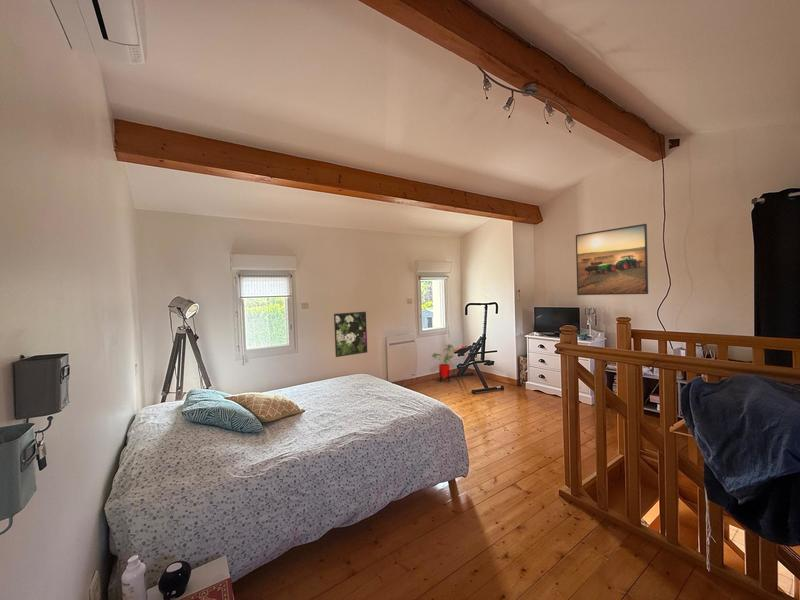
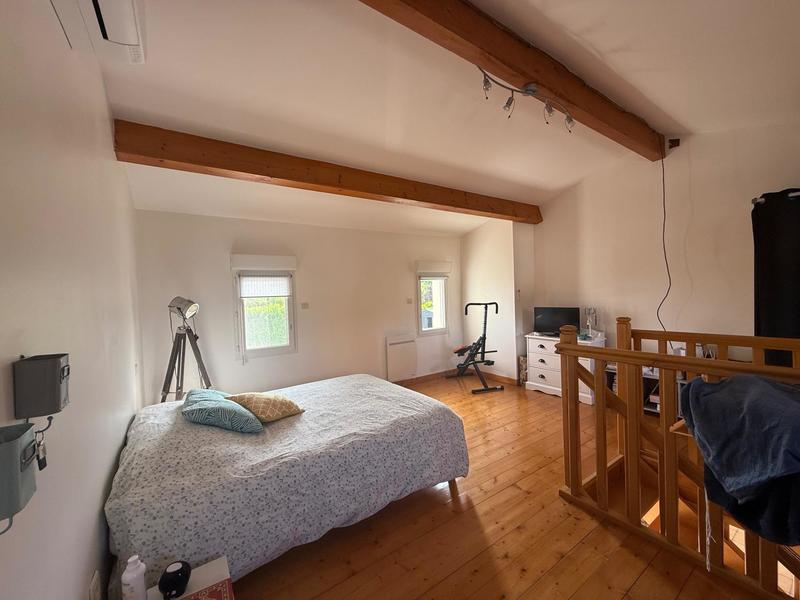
- house plant [431,343,455,383]
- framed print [333,311,368,358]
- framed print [575,223,649,296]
